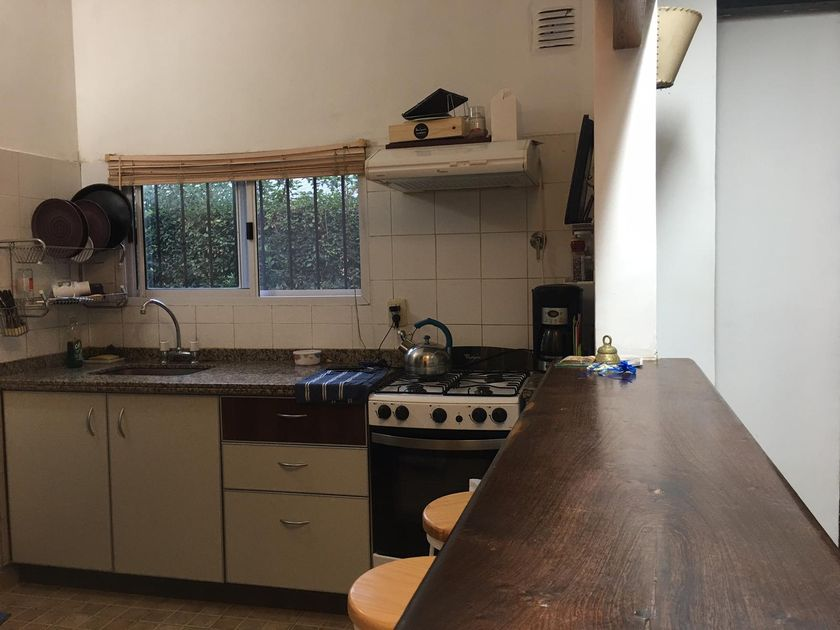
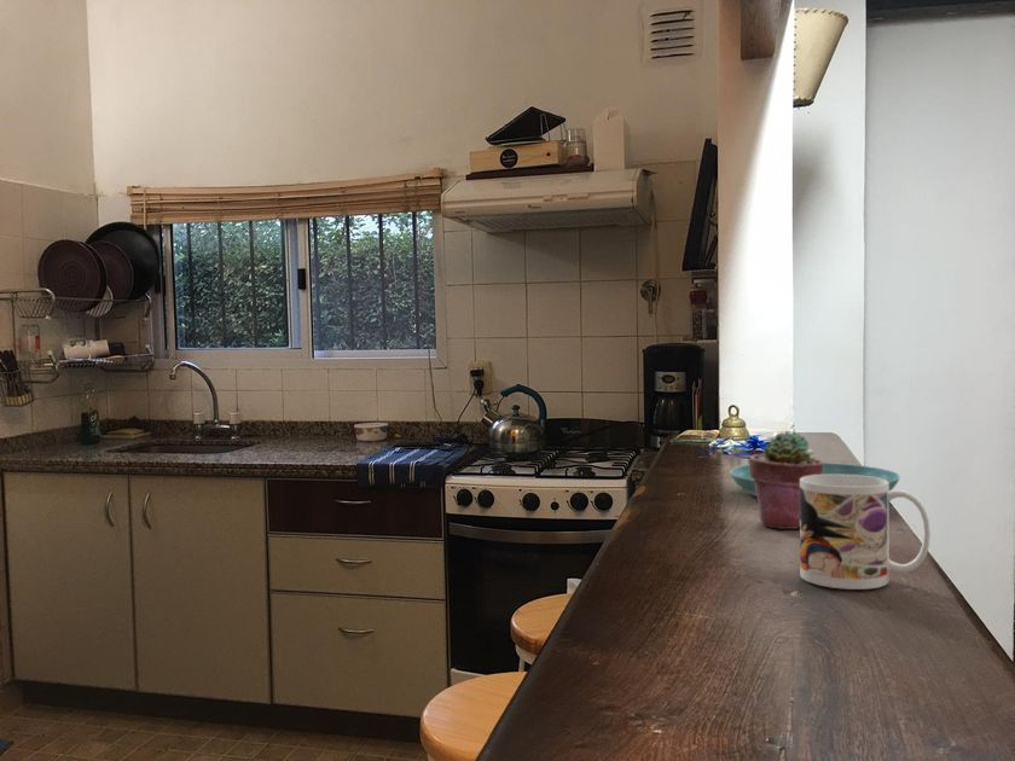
+ potted succulent [748,430,824,530]
+ saucer [729,461,901,498]
+ mug [799,475,932,591]
